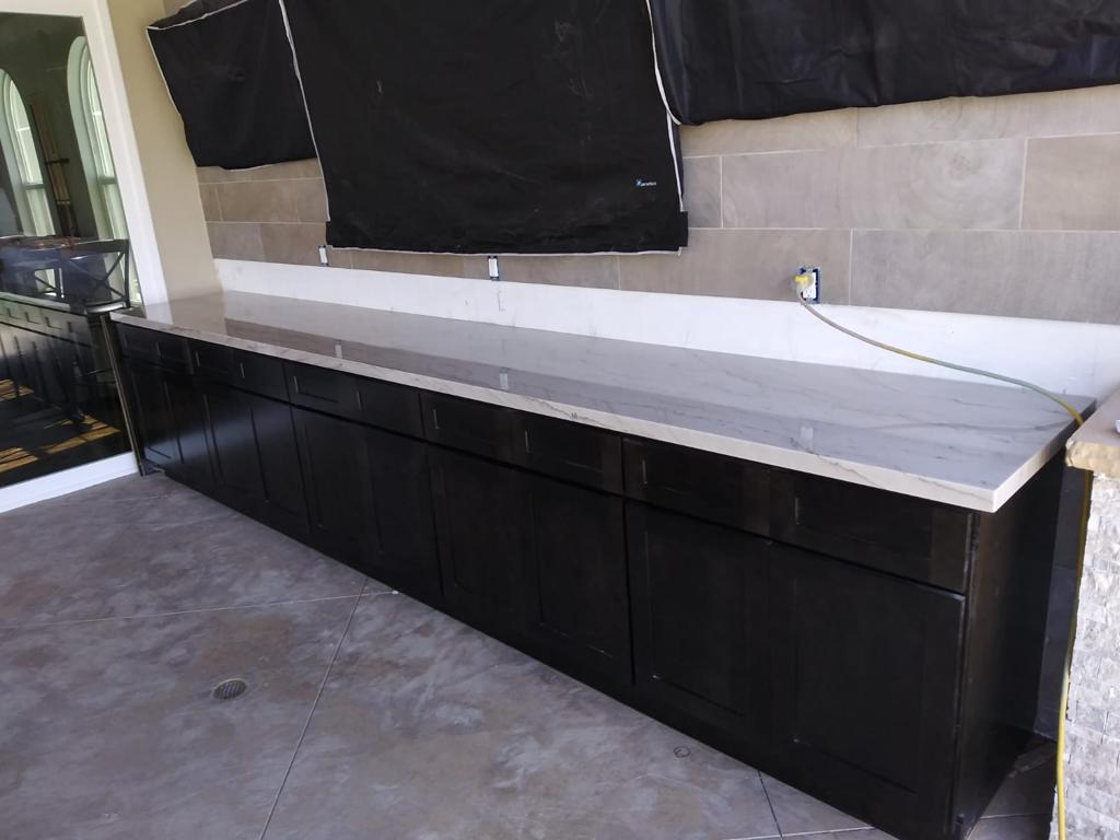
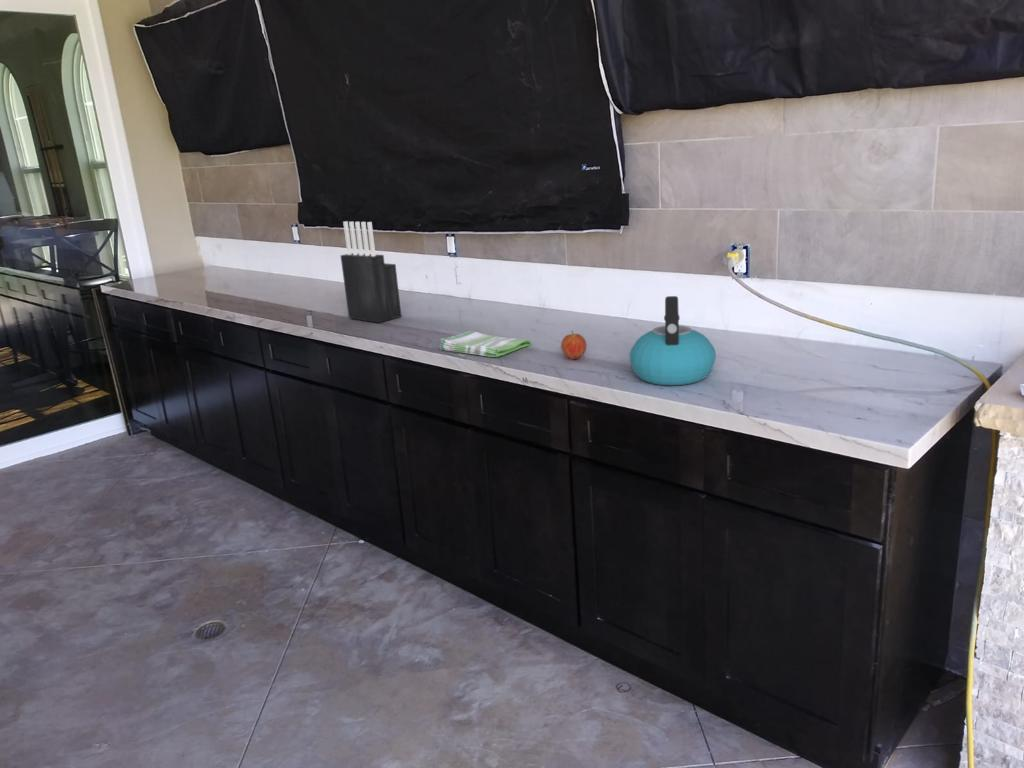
+ dish towel [438,330,532,358]
+ knife block [339,220,402,324]
+ fruit [560,330,587,360]
+ kettle [629,295,717,386]
